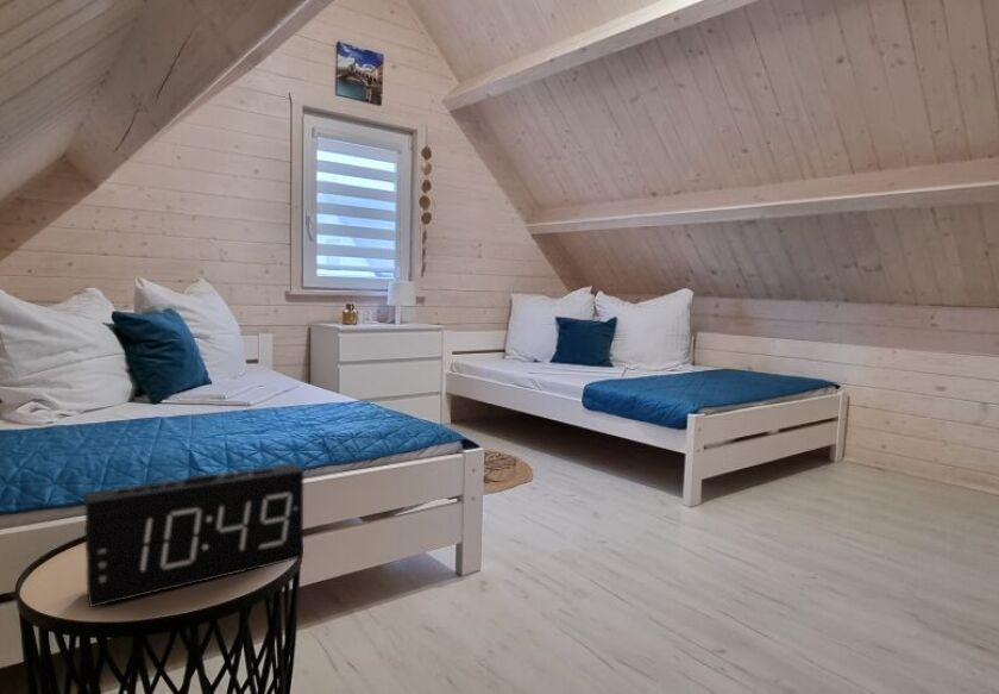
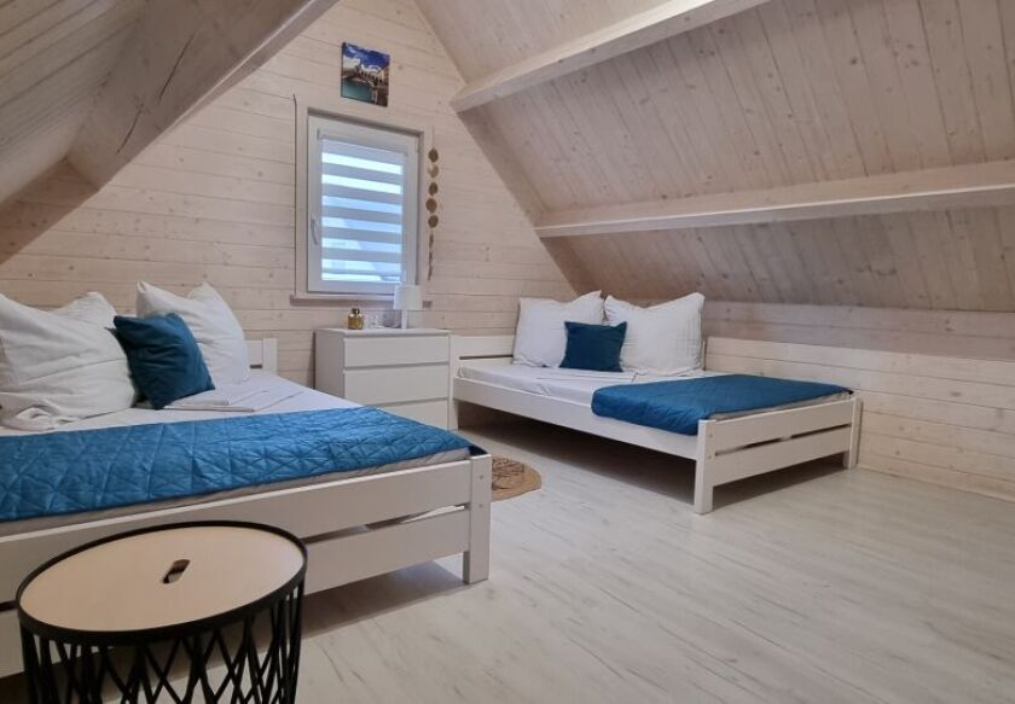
- alarm clock [83,463,304,608]
